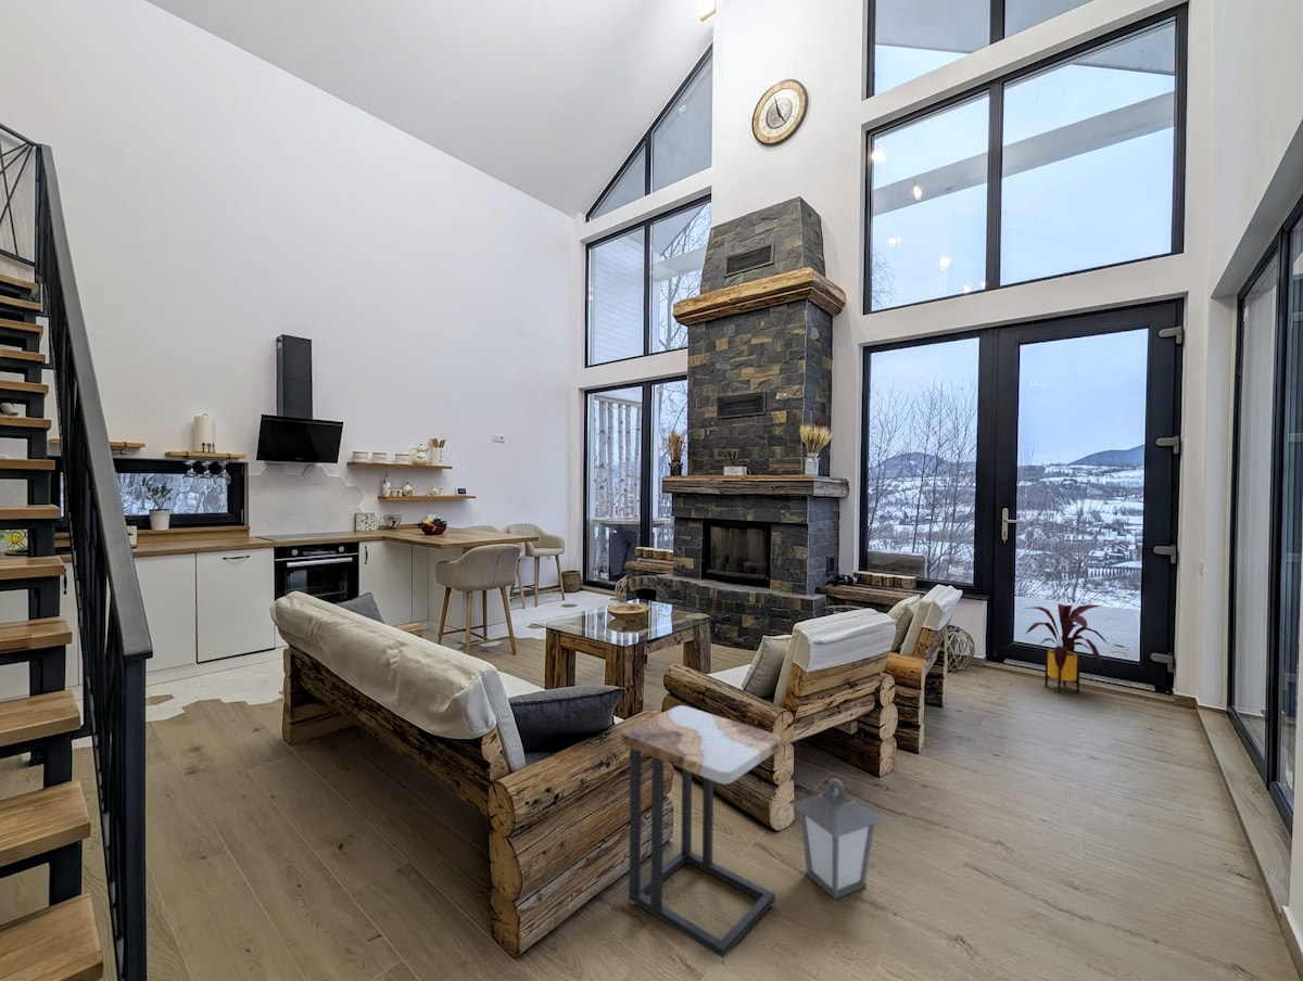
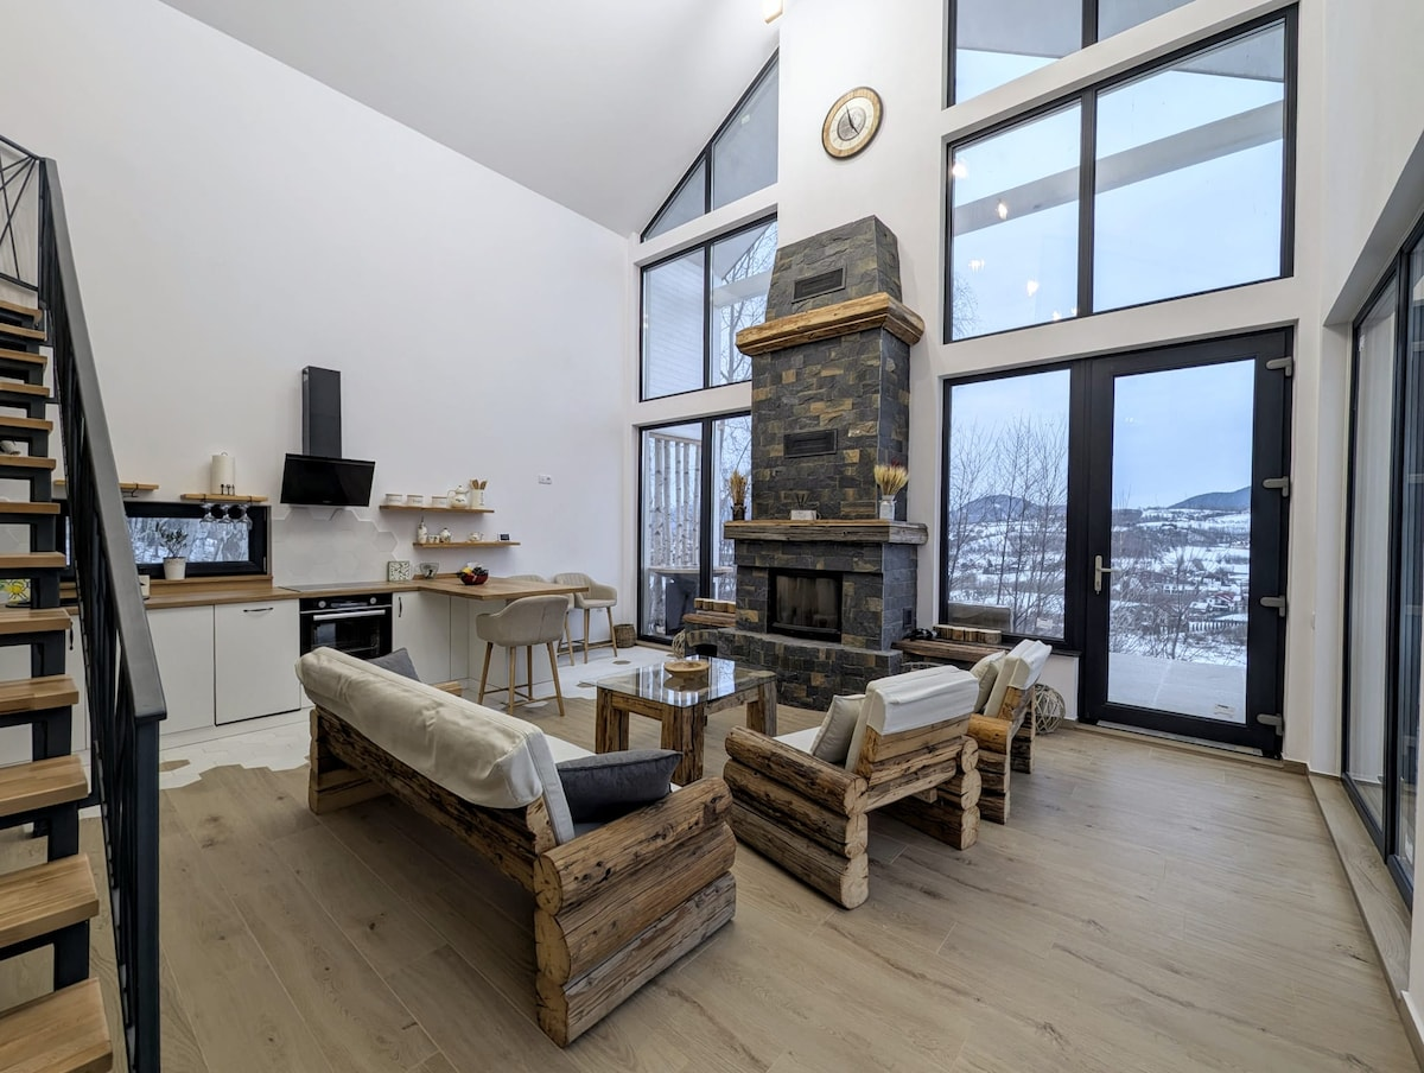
- lantern [789,777,885,900]
- side table [620,704,782,959]
- house plant [1024,602,1110,693]
